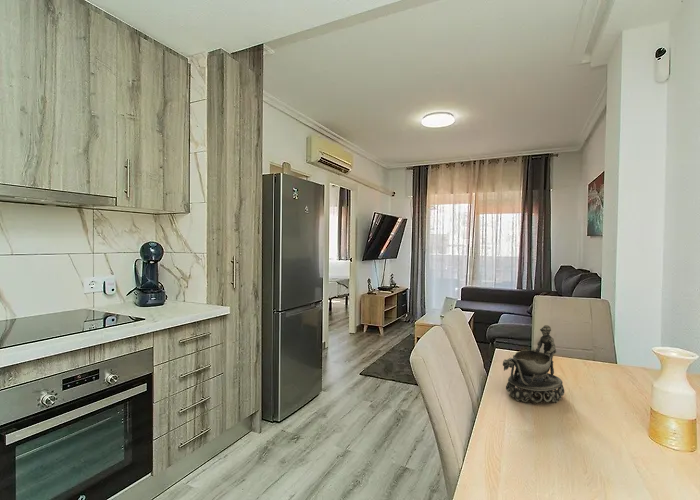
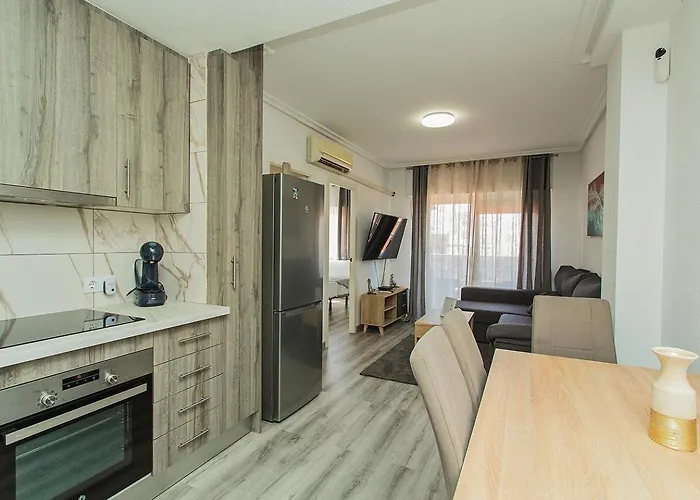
- decorative bowl [502,324,565,403]
